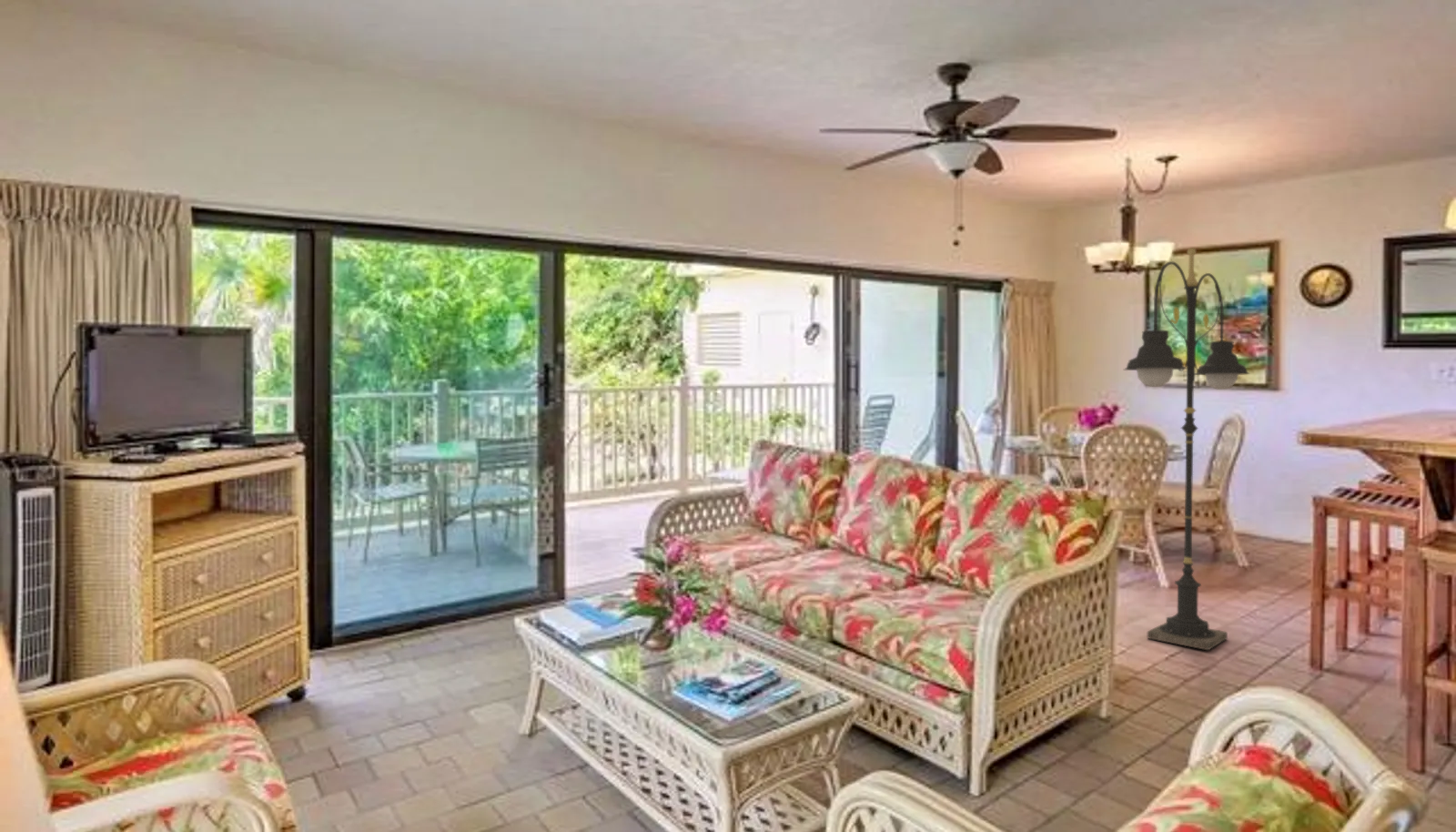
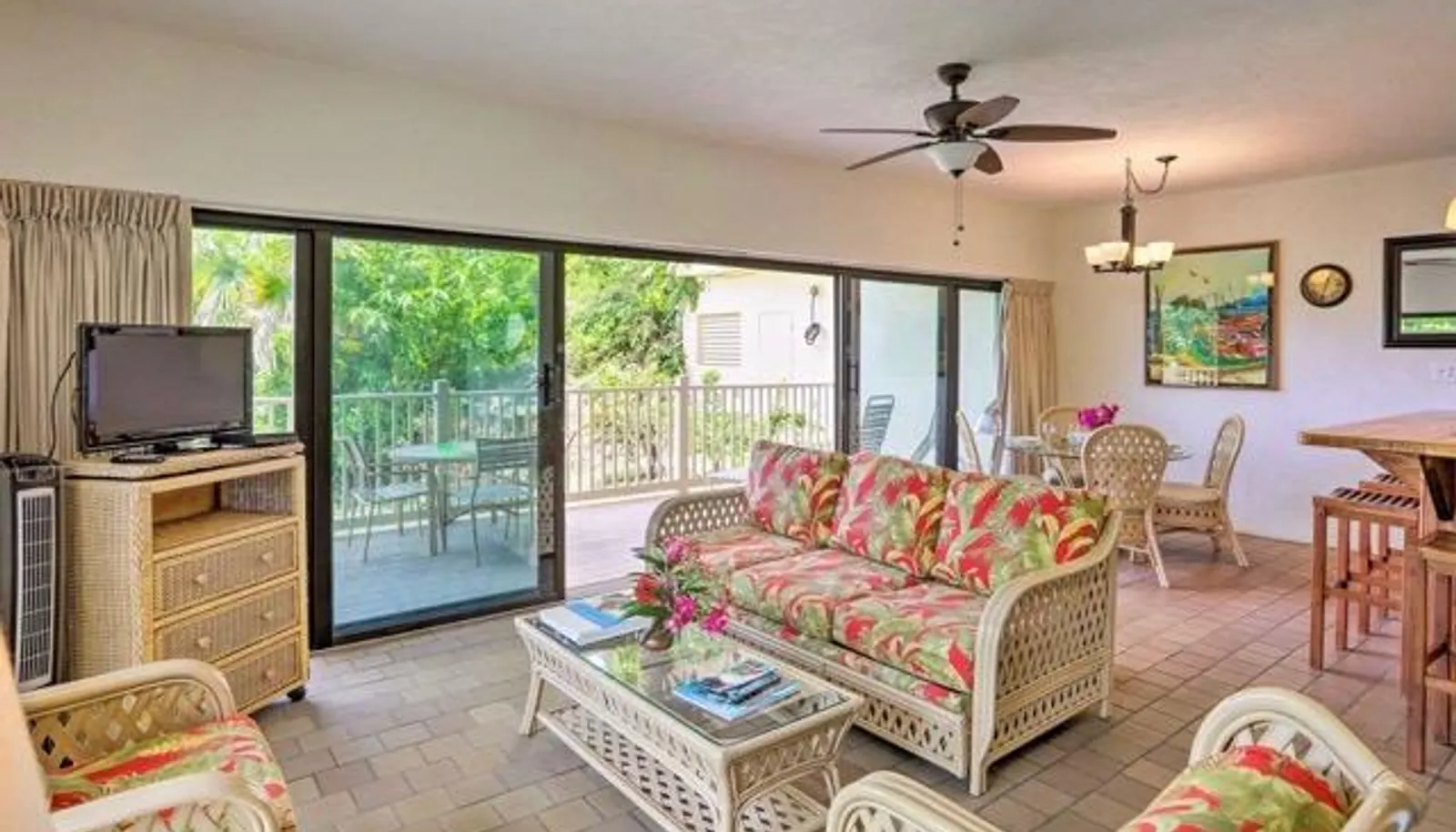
- floor lamp [1123,248,1251,651]
